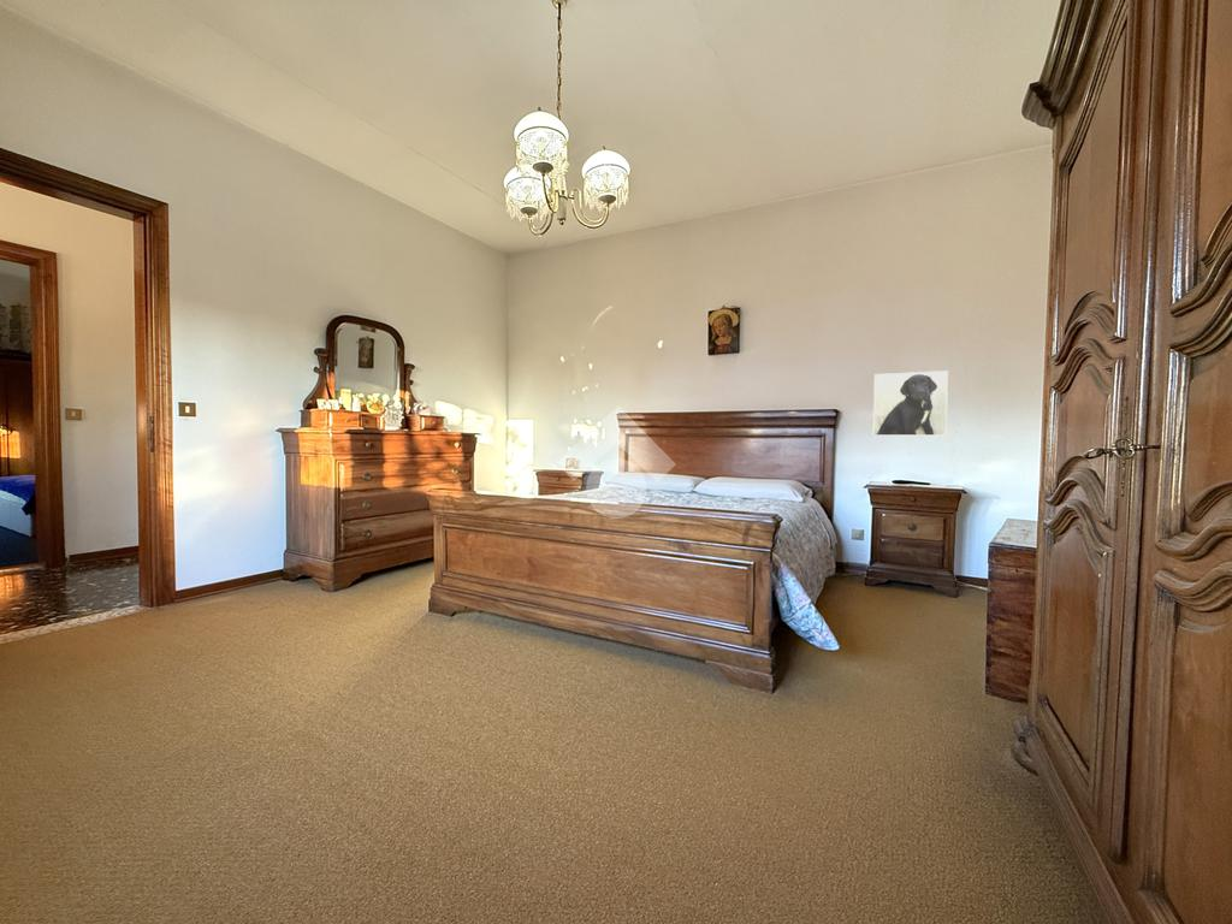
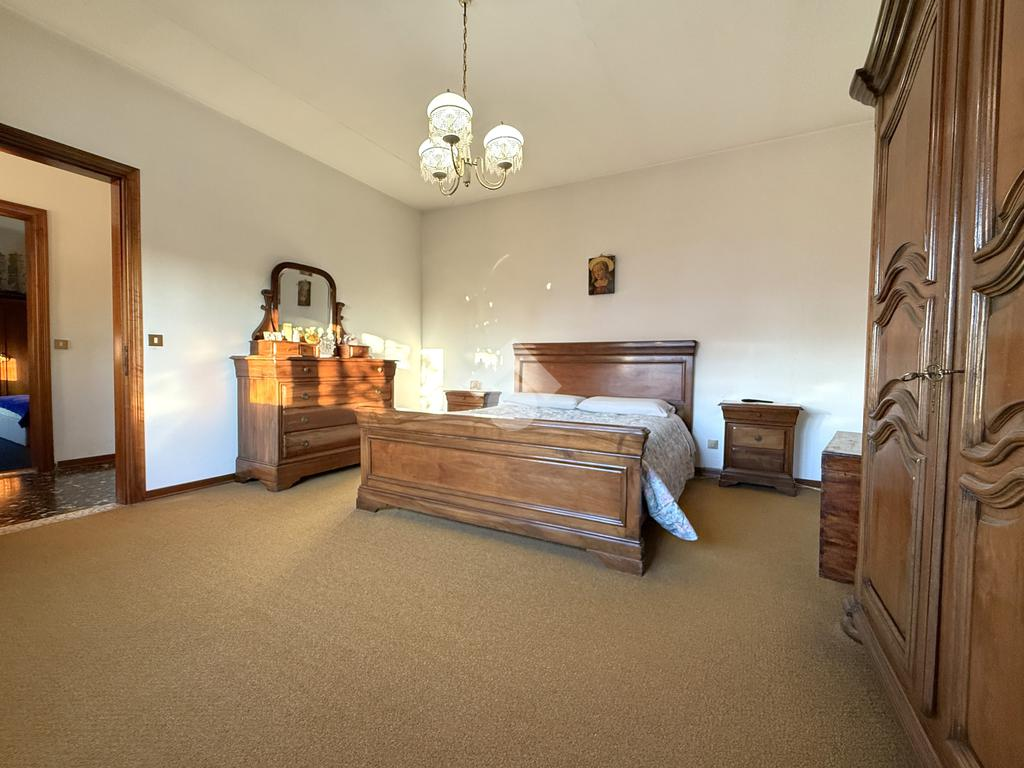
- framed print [871,369,949,437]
